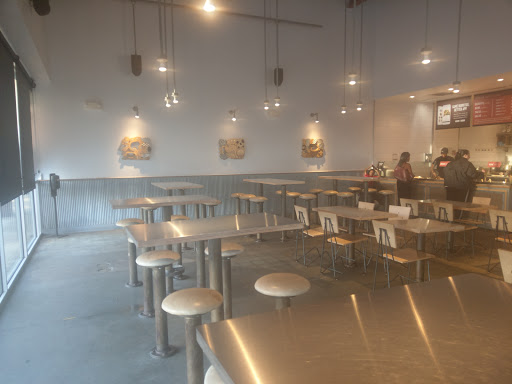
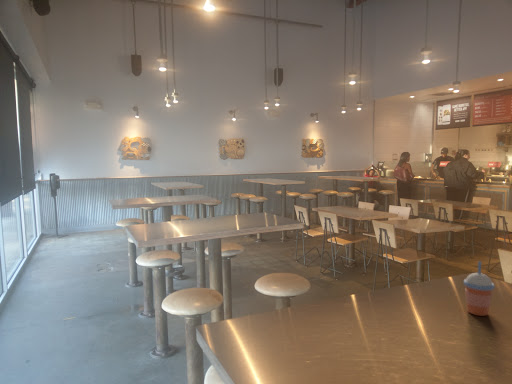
+ cup with straw [463,260,496,317]
